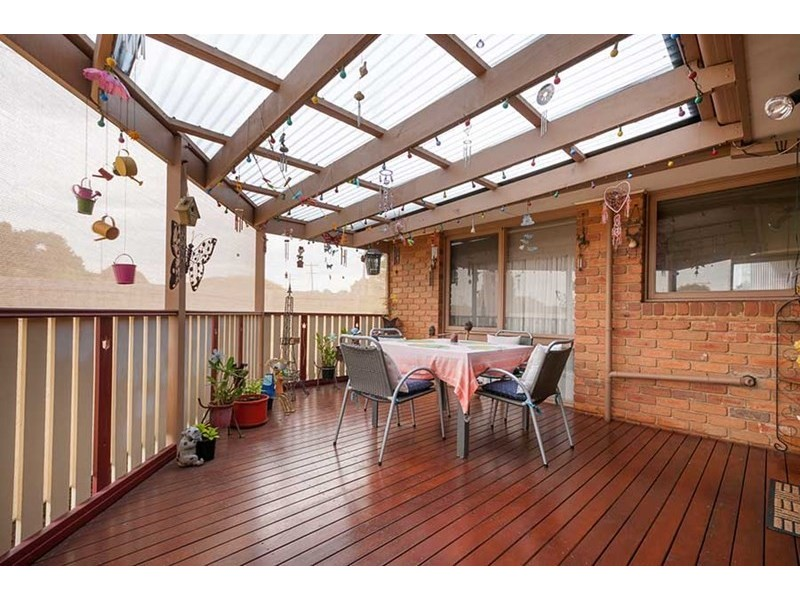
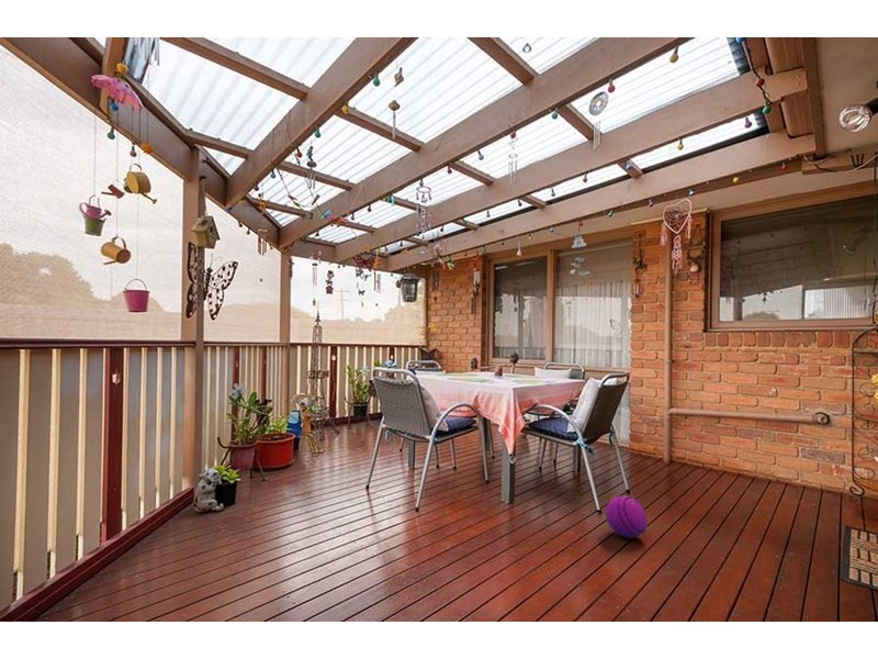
+ ball [605,495,649,539]
